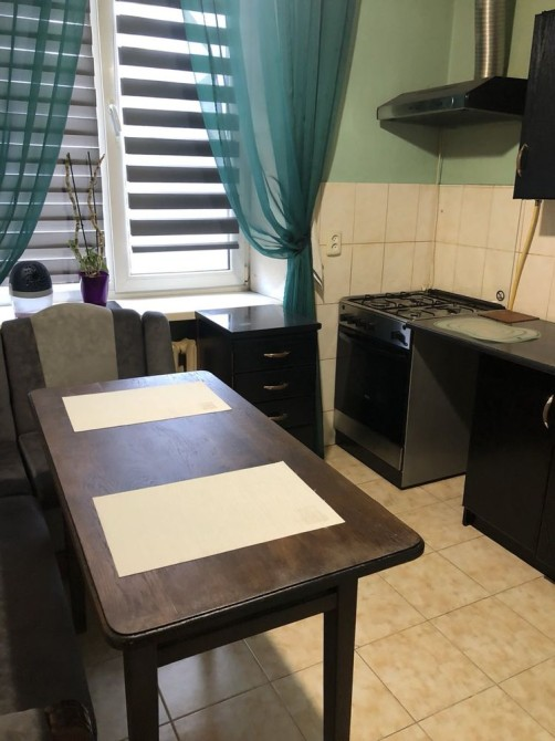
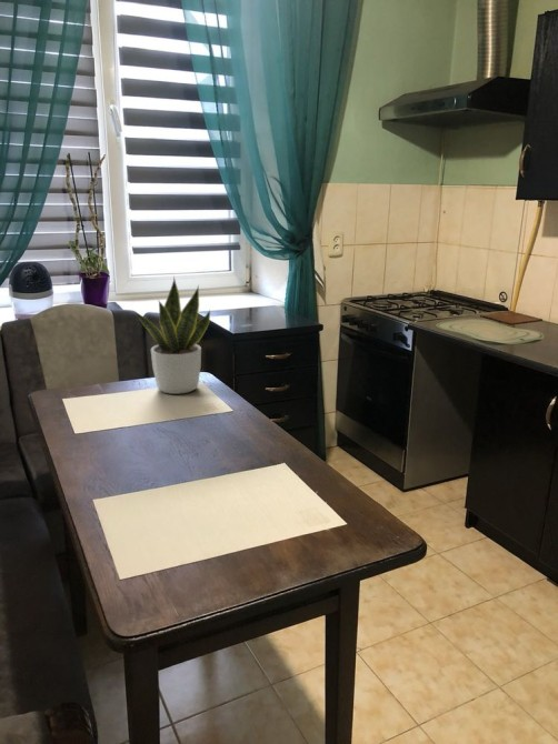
+ potted plant [131,274,211,395]
